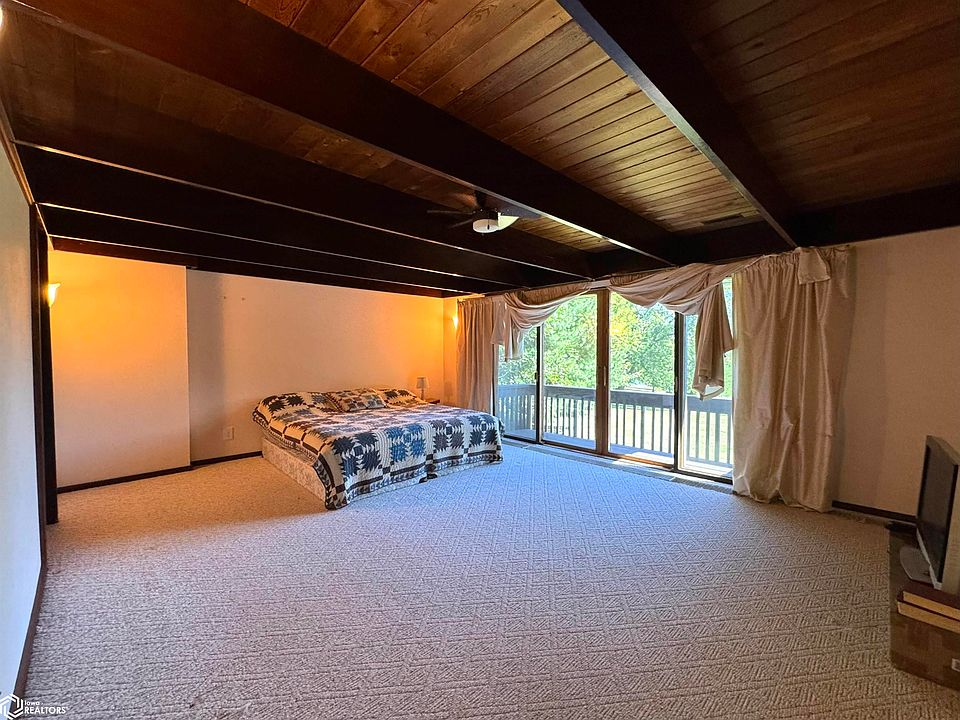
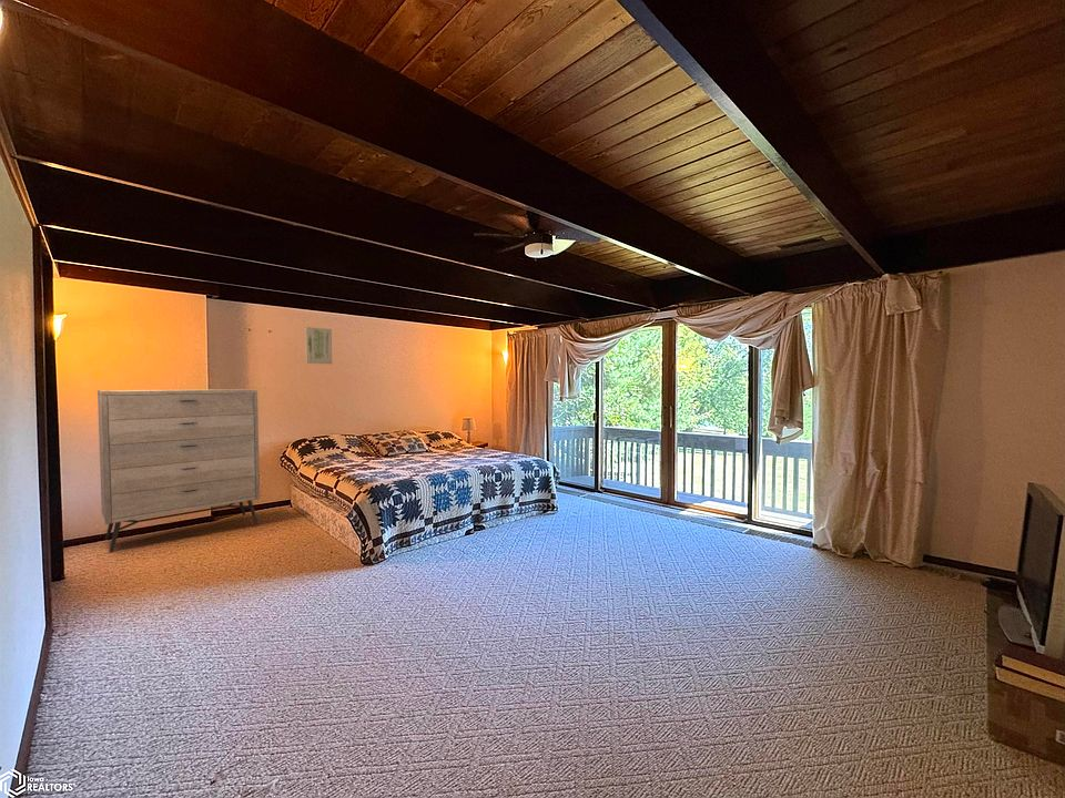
+ dresser [97,388,261,553]
+ wall art [304,326,333,365]
